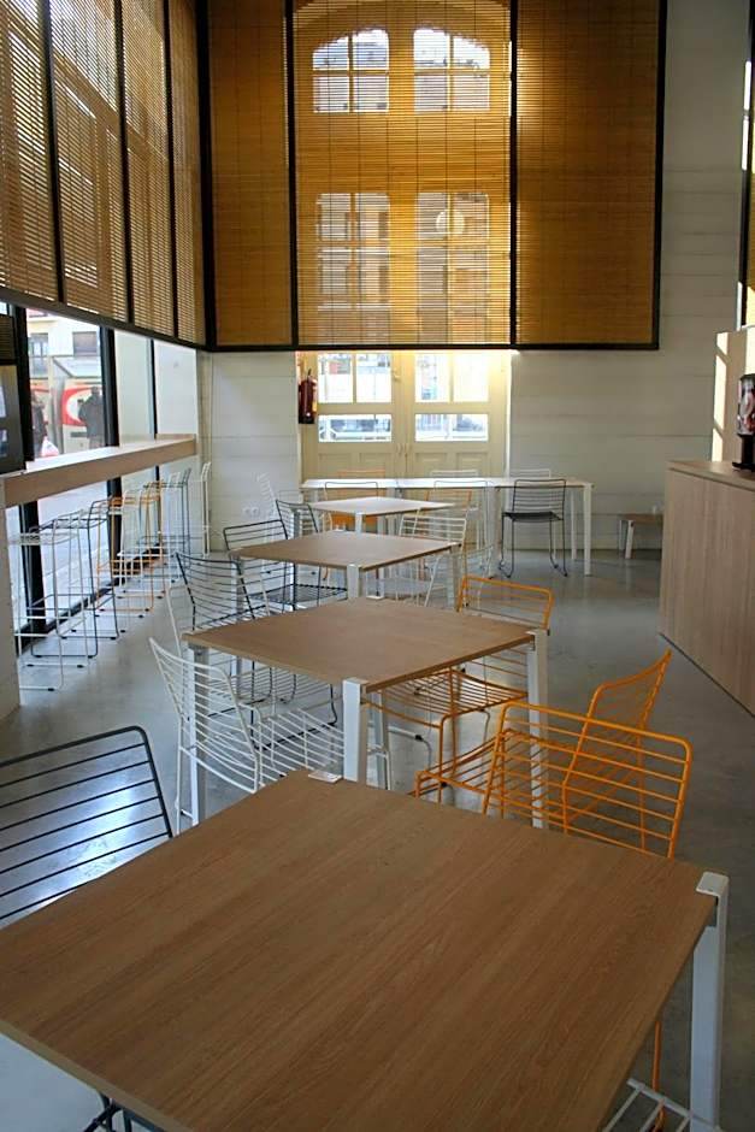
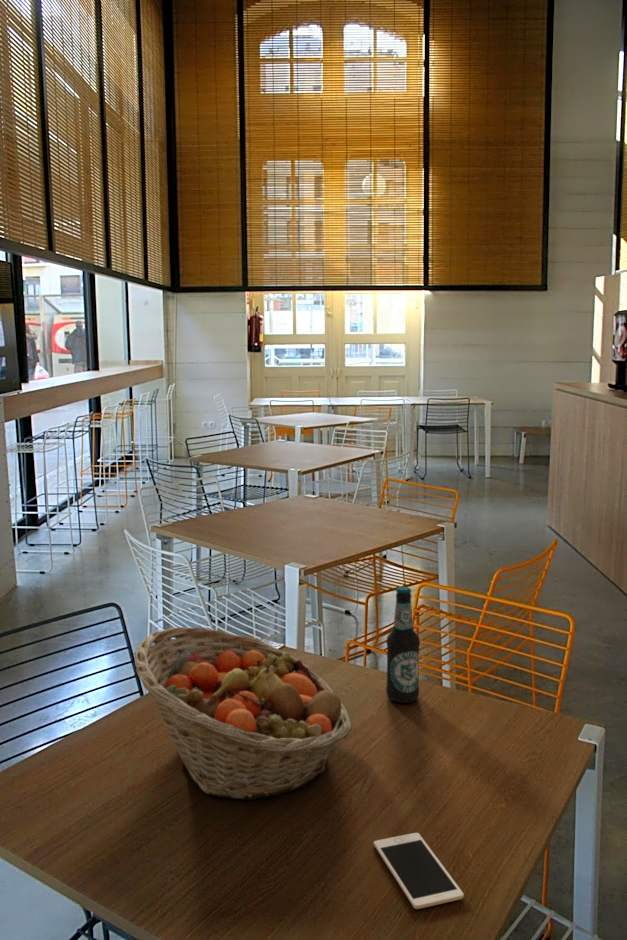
+ fruit basket [132,626,353,801]
+ cell phone [373,832,465,910]
+ bottle [385,586,421,704]
